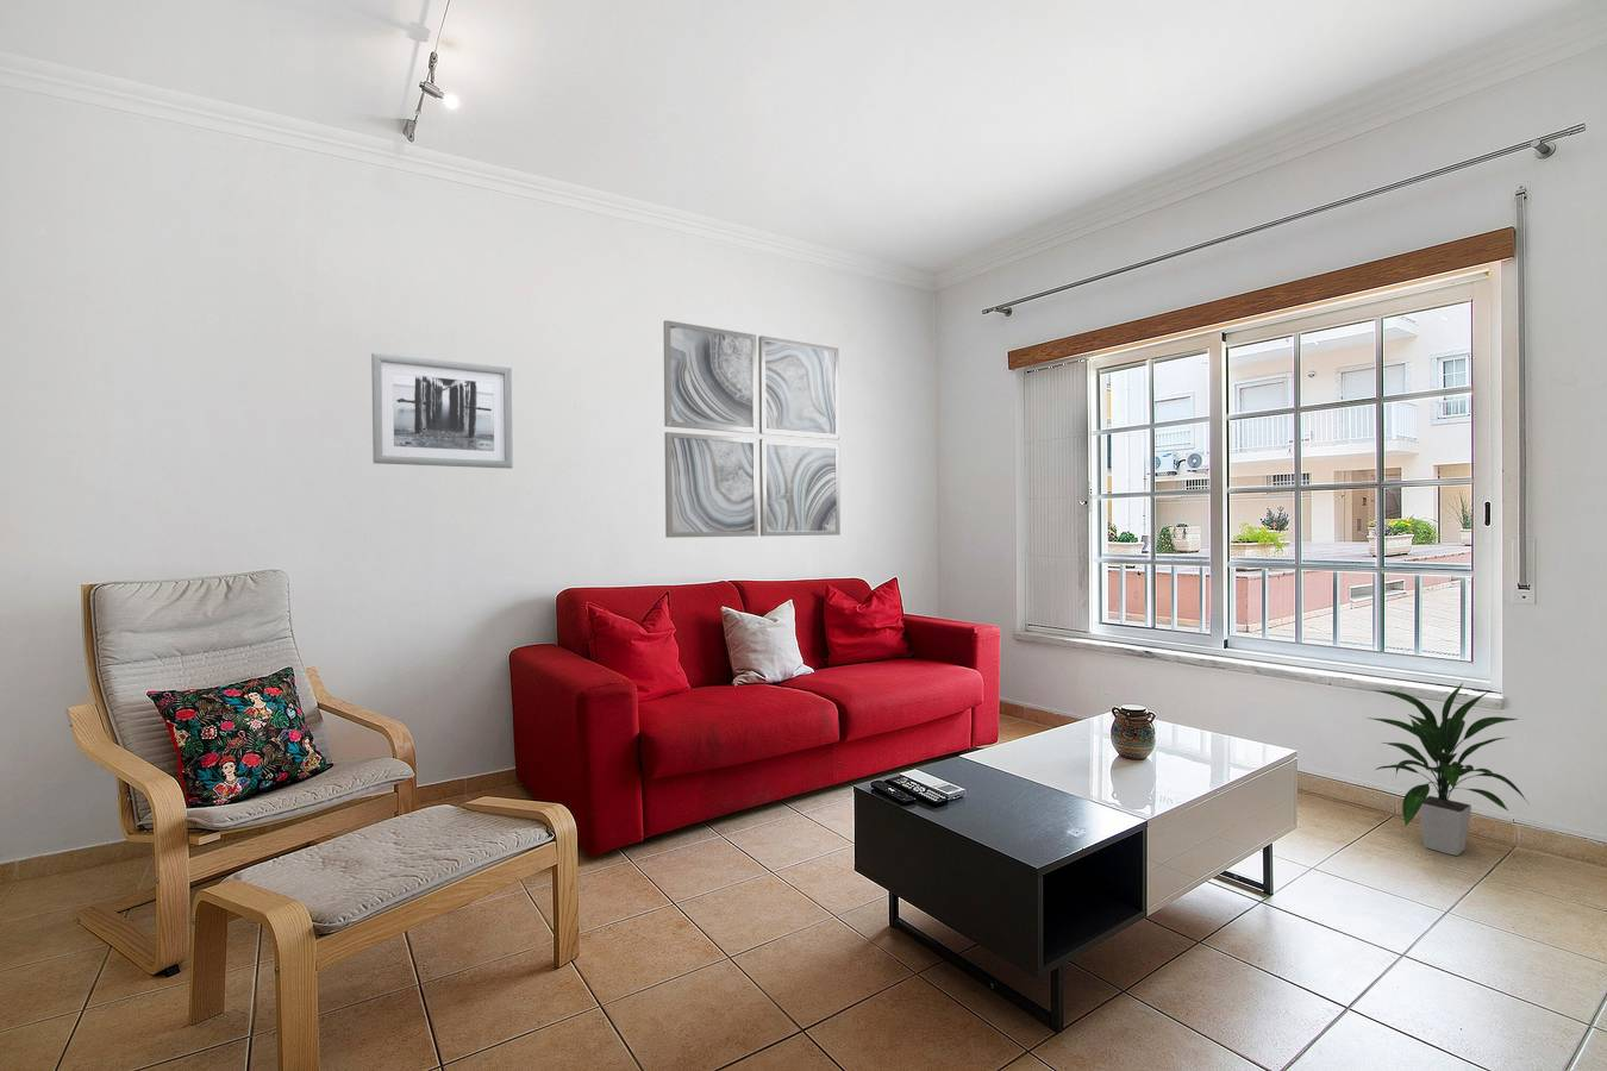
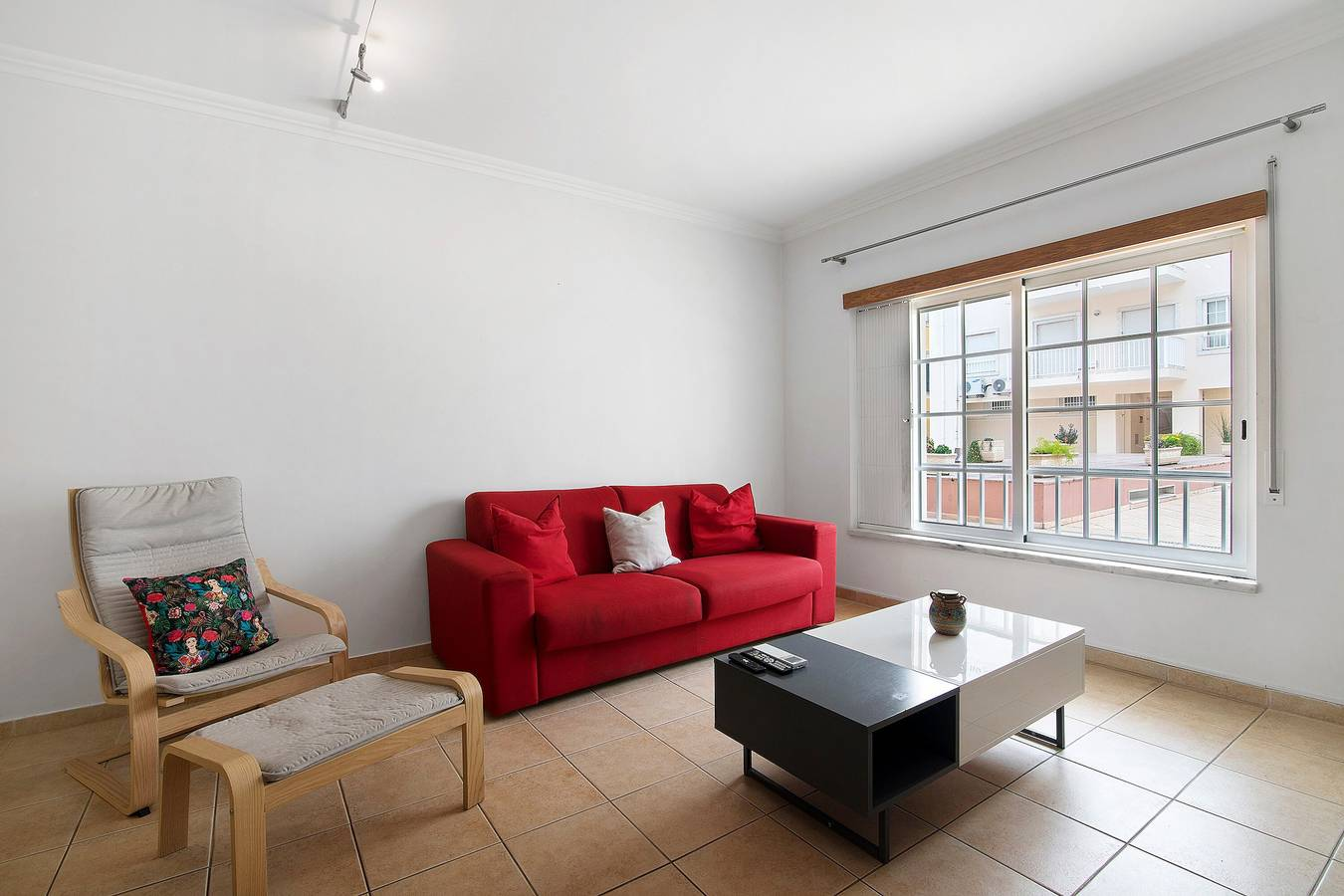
- indoor plant [1365,681,1529,857]
- wall art [662,319,842,539]
- wall art [371,353,514,470]
